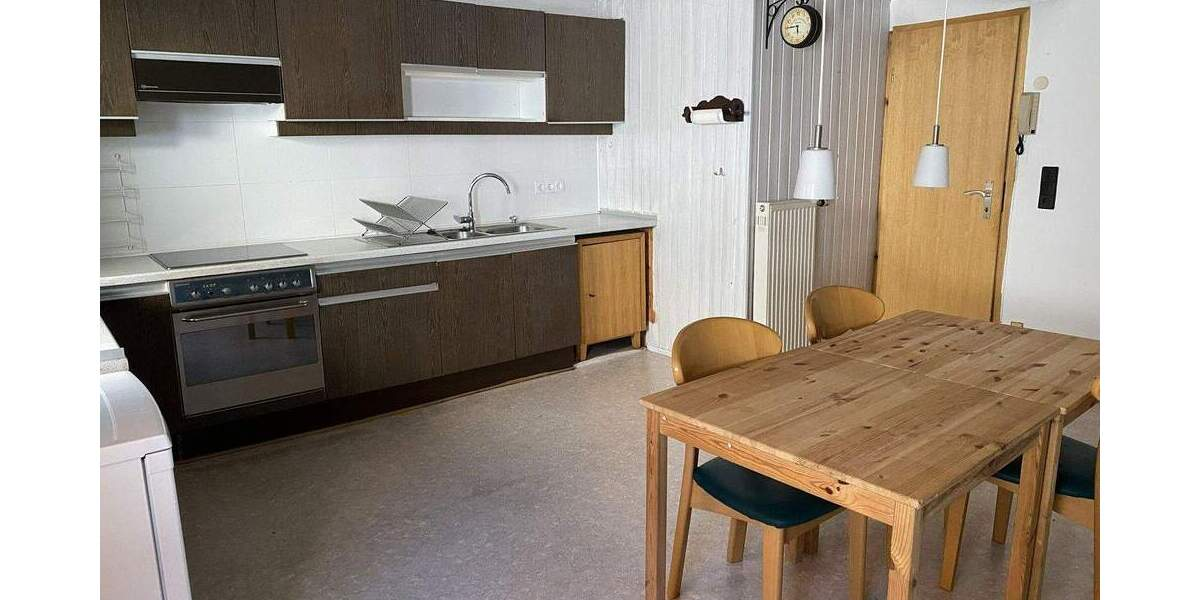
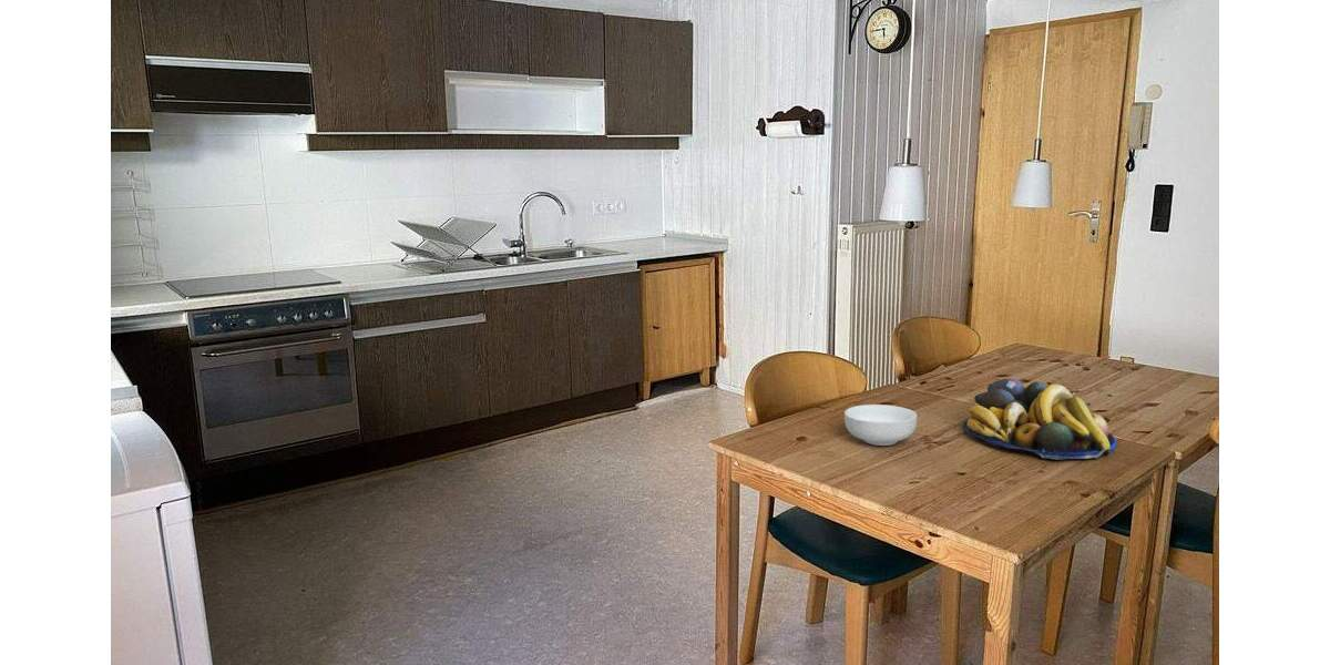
+ cereal bowl [843,403,918,447]
+ fruit bowl [961,378,1118,461]
